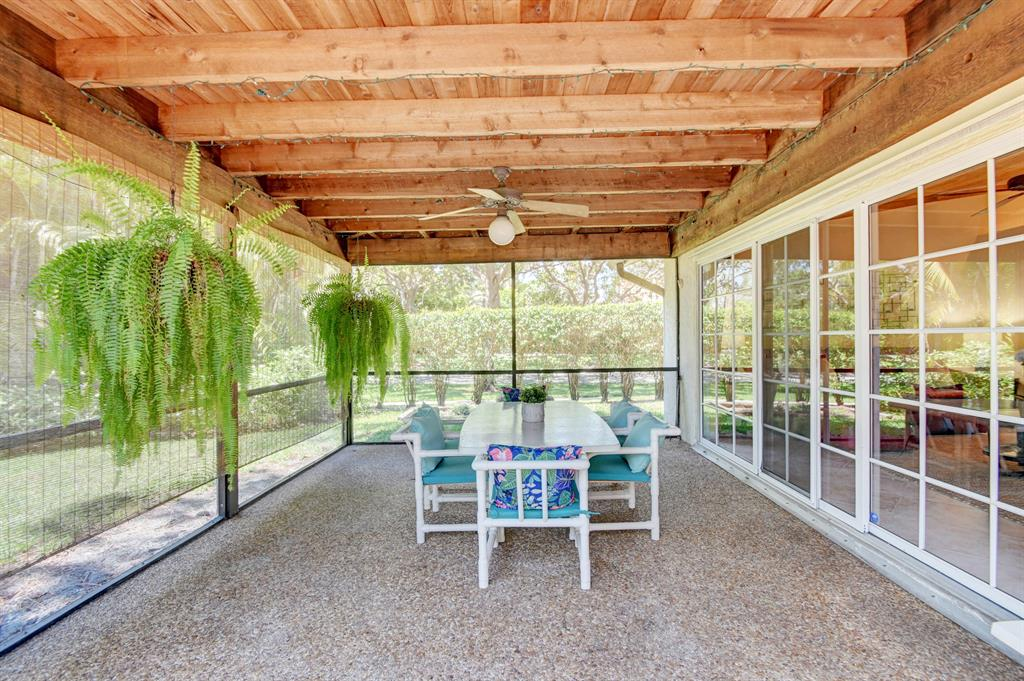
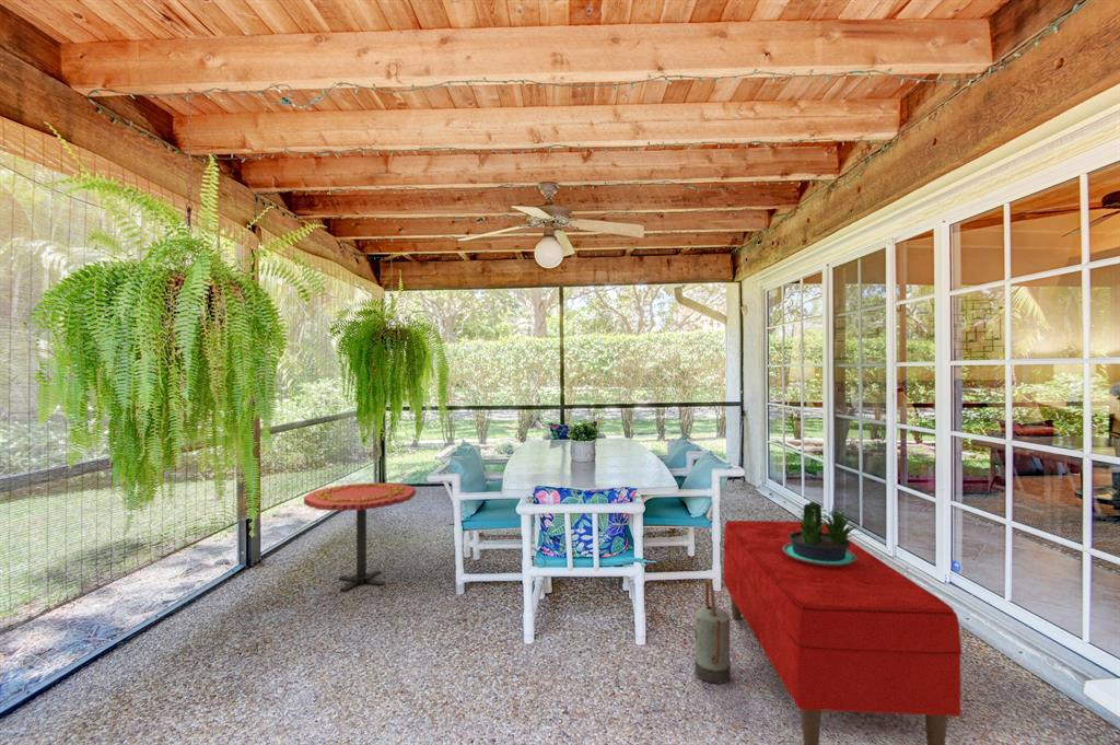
+ side table [303,481,417,592]
+ bench [723,520,964,745]
+ potted plant [782,501,871,567]
+ watering can [693,578,732,685]
